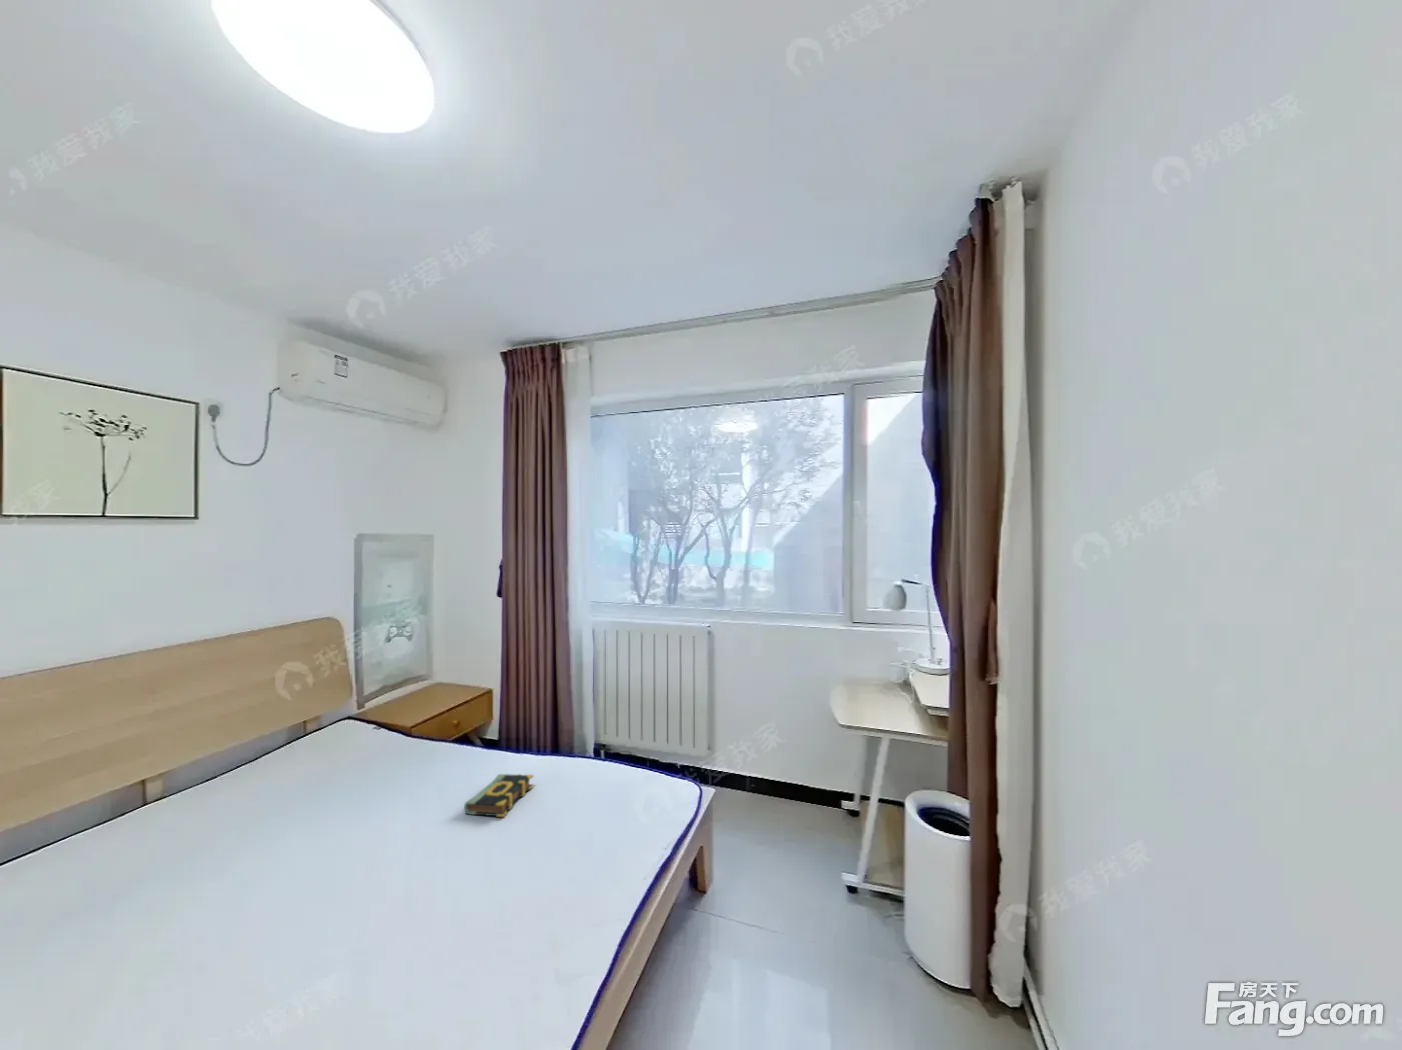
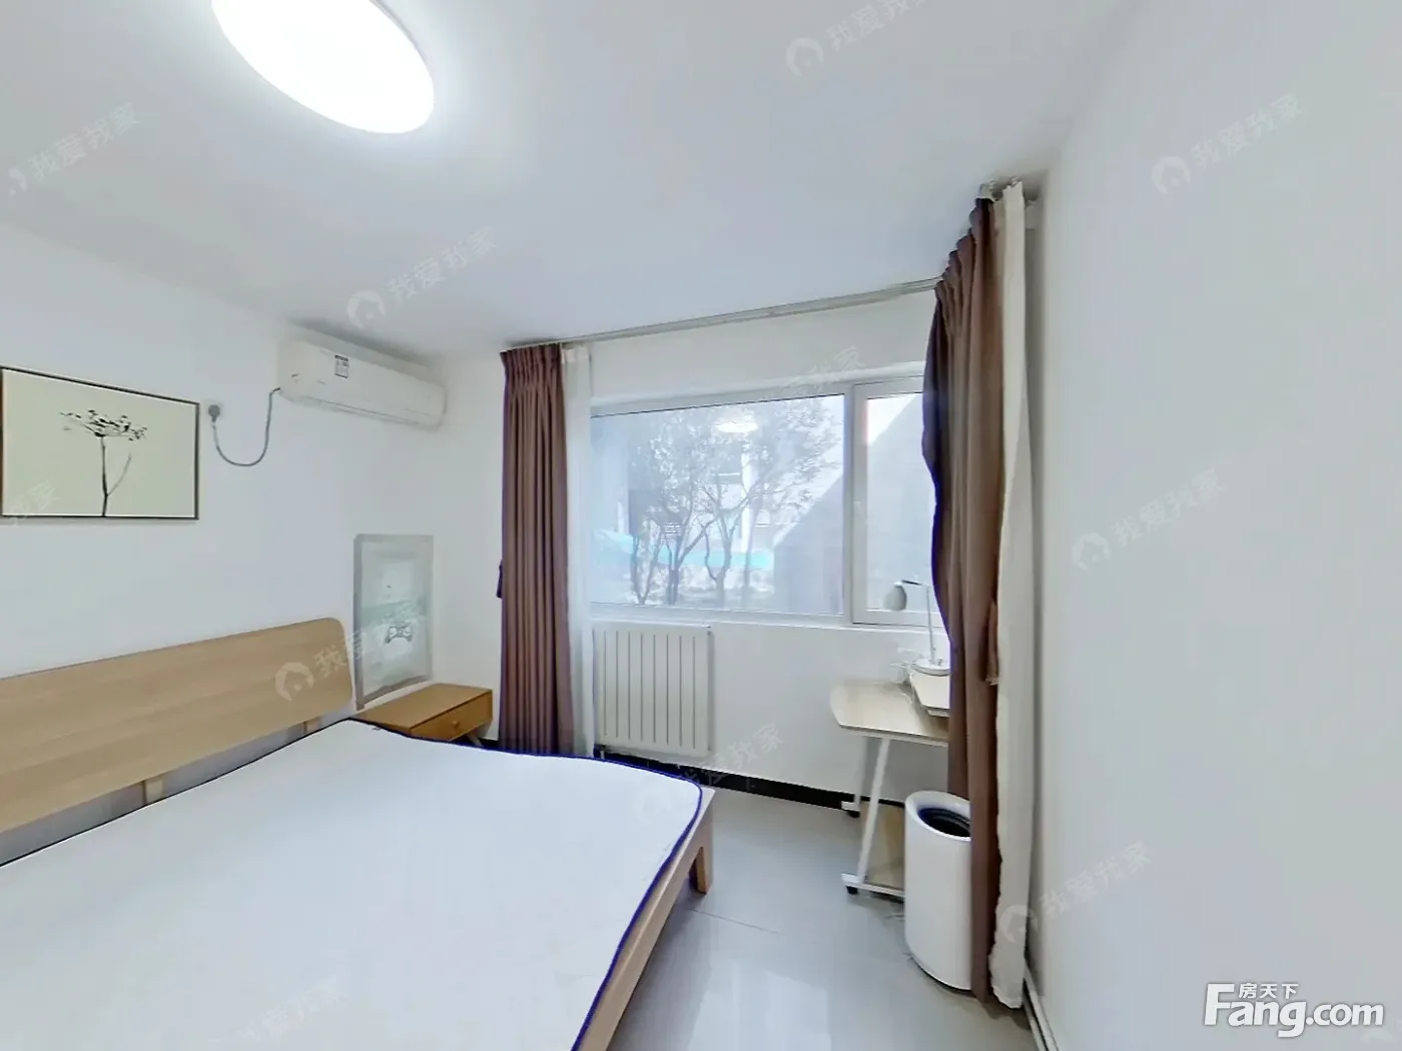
- book [463,773,534,818]
